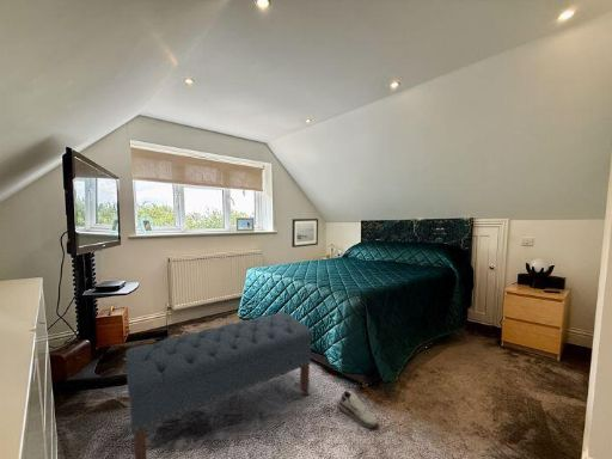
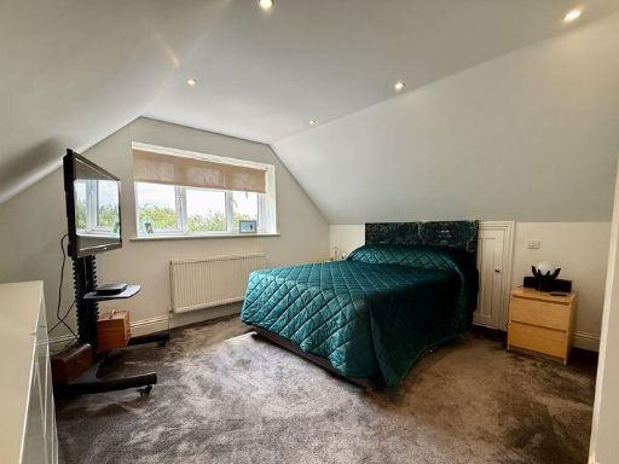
- bench [124,311,314,459]
- shoe [337,390,379,428]
- wall art [290,218,319,249]
